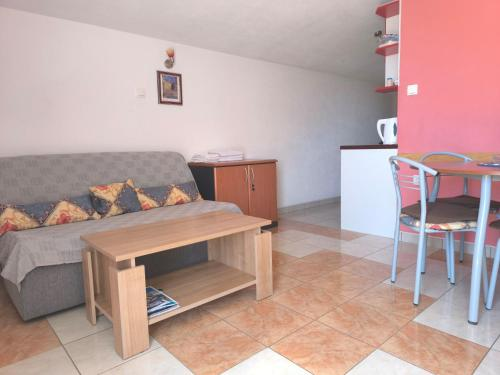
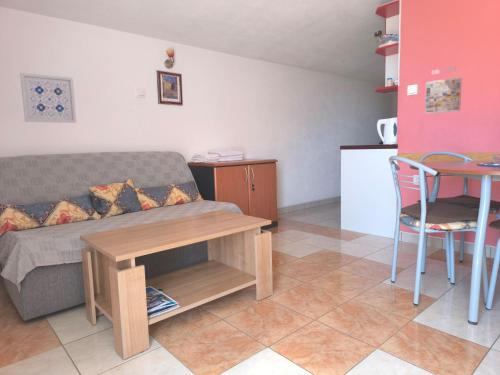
+ calendar [424,65,463,115]
+ wall art [19,72,77,124]
